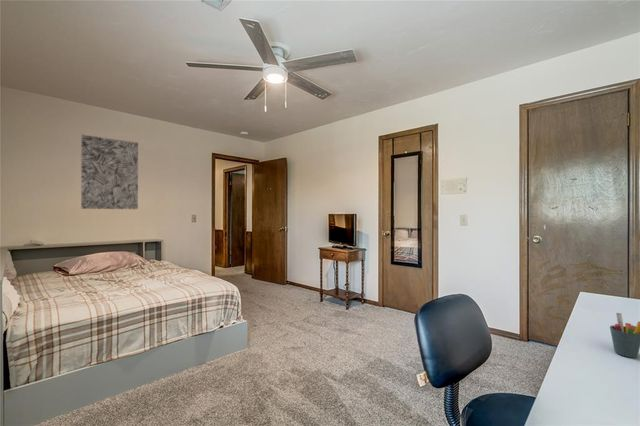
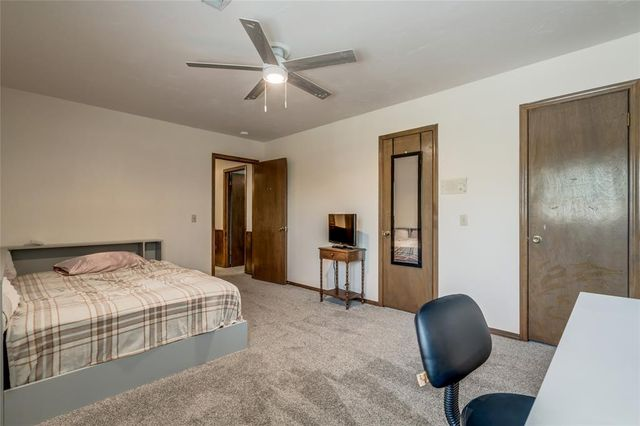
- pen holder [609,312,640,359]
- wall art [80,134,139,210]
